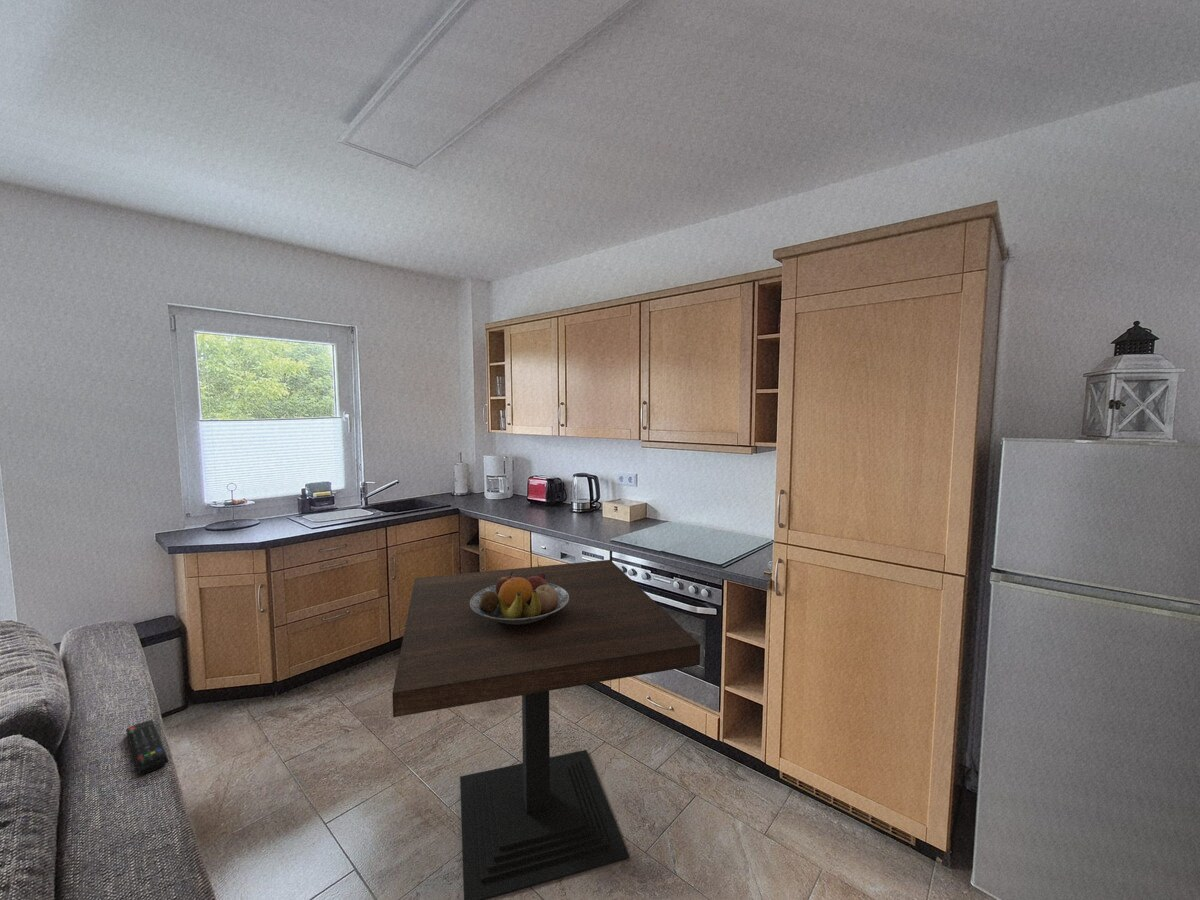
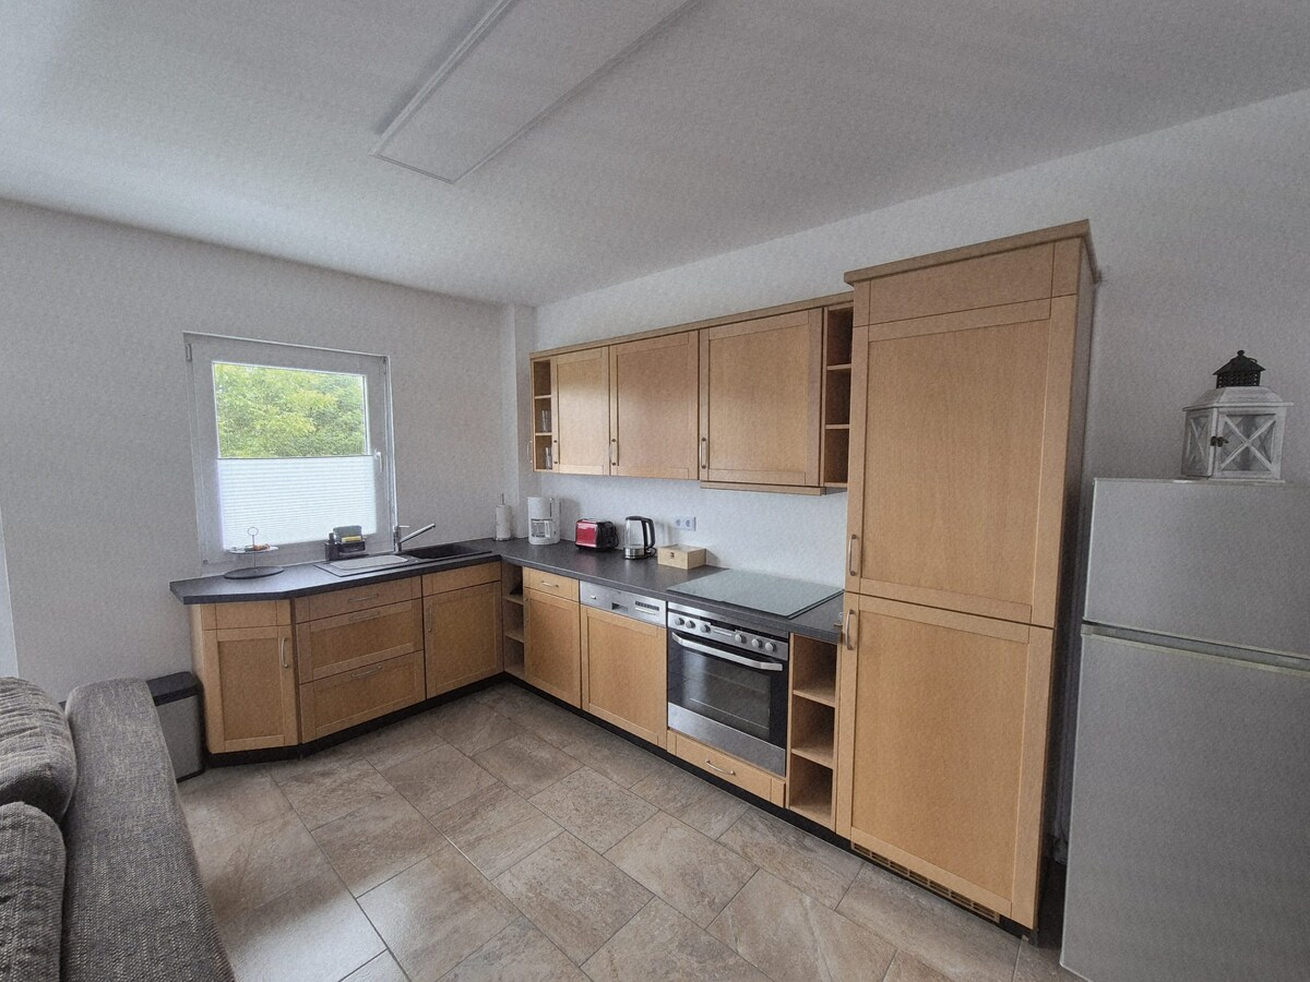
- fruit bowl [470,572,569,625]
- dining table [391,559,701,900]
- remote control [125,719,169,775]
